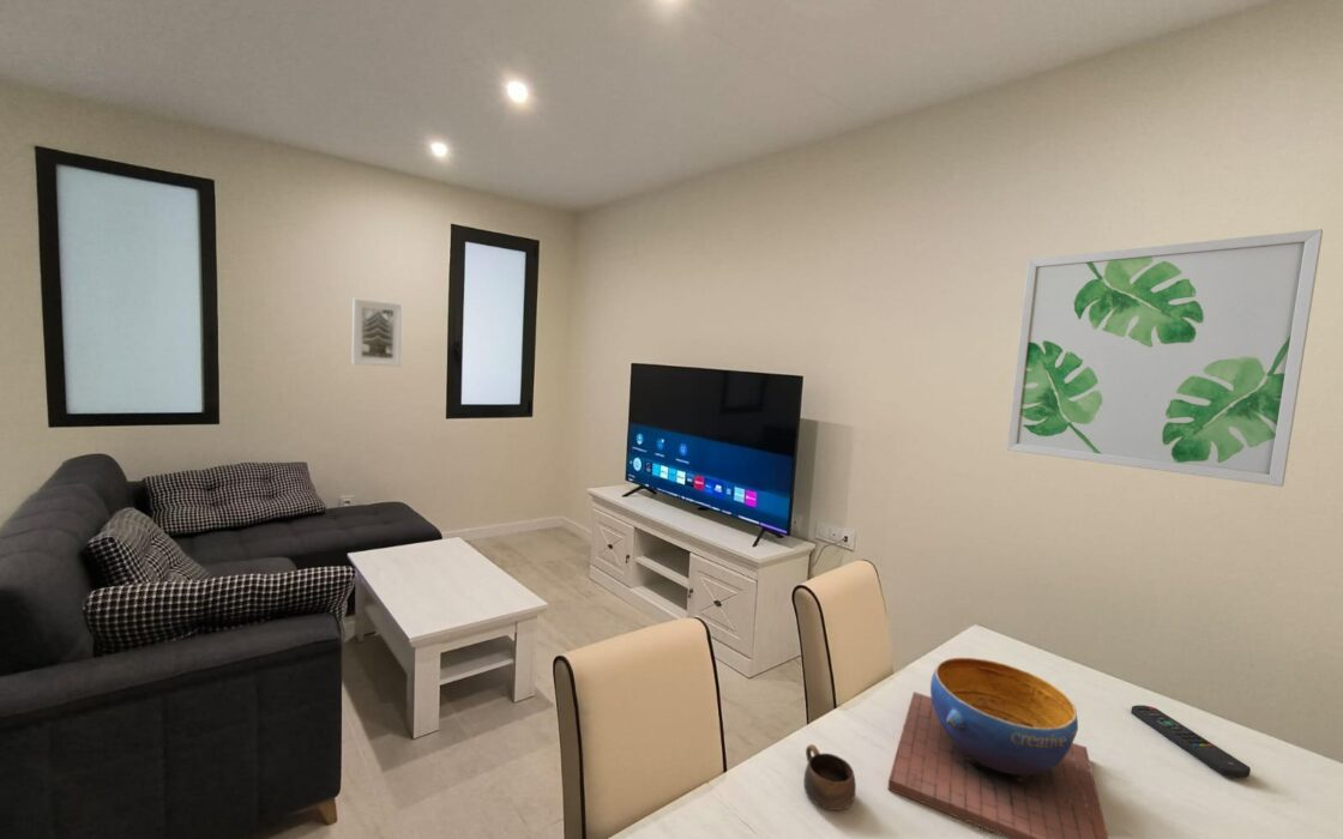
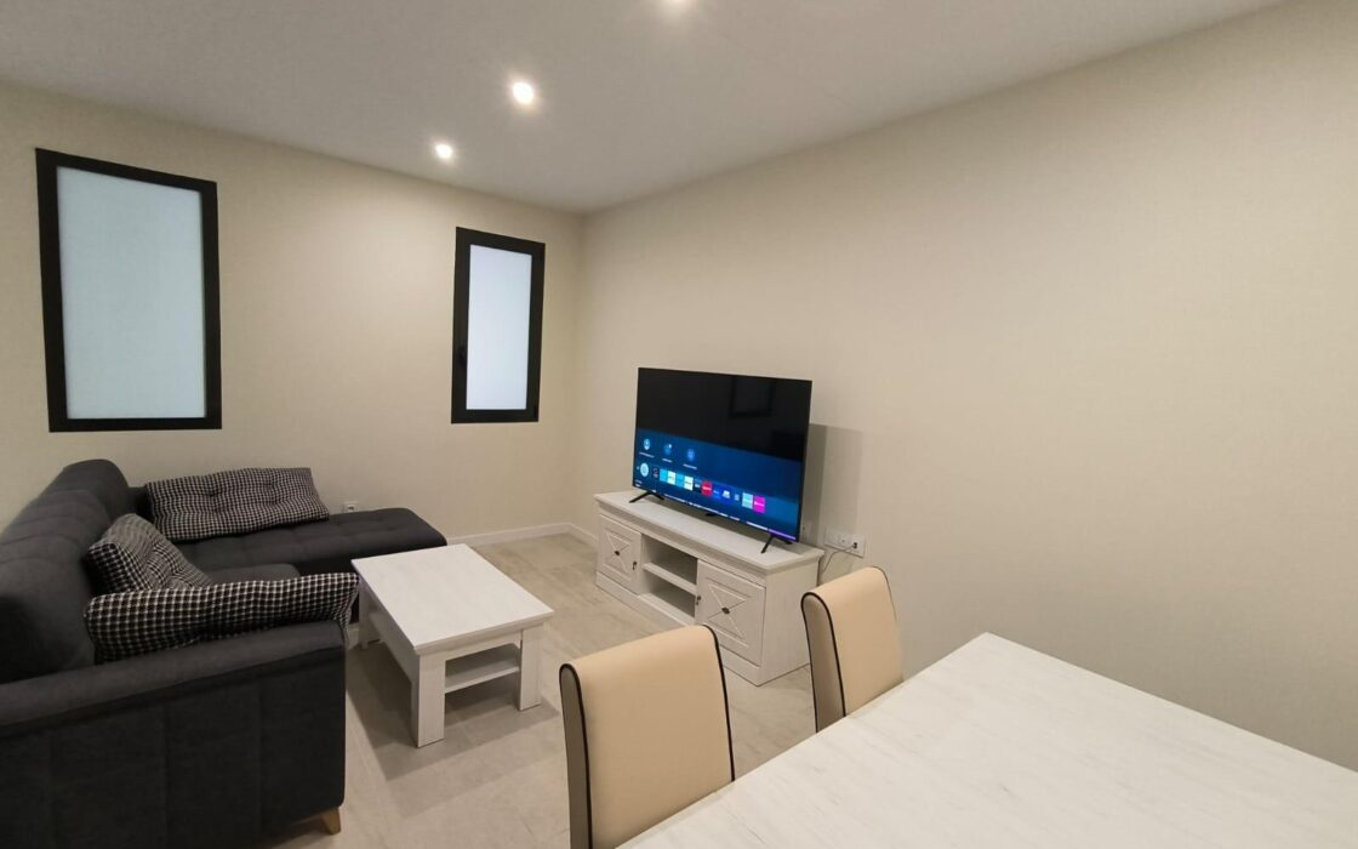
- decorative bowl [886,657,1109,839]
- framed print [351,297,403,368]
- remote control [1130,704,1252,779]
- cup [802,743,857,811]
- wall art [1006,228,1324,488]
